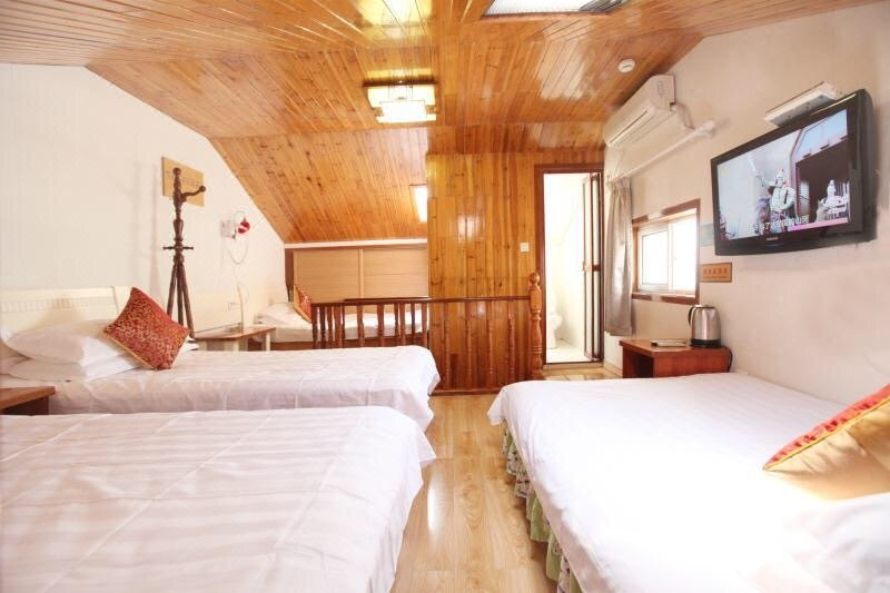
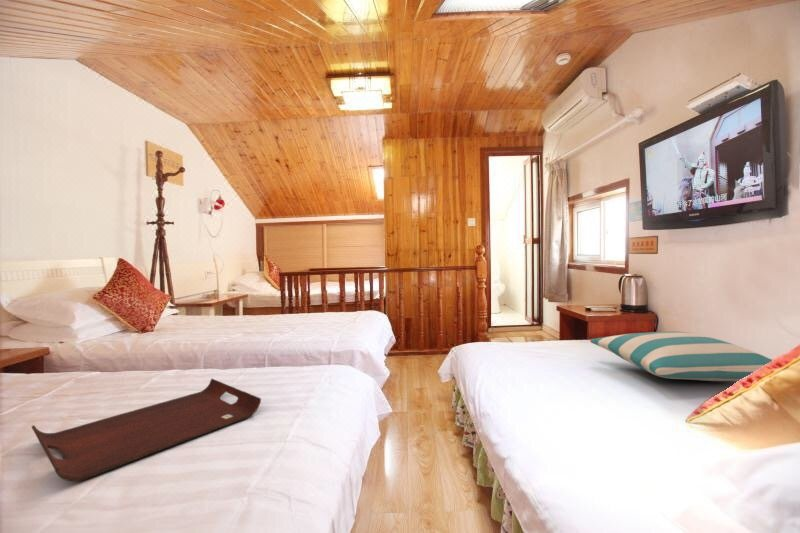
+ pillow [589,331,773,382]
+ serving tray [31,378,262,482]
